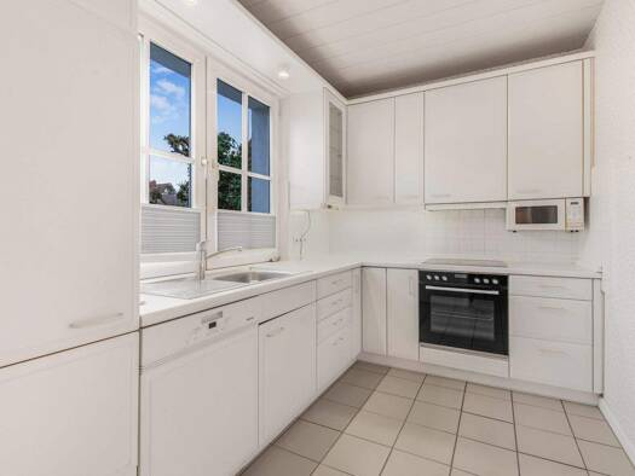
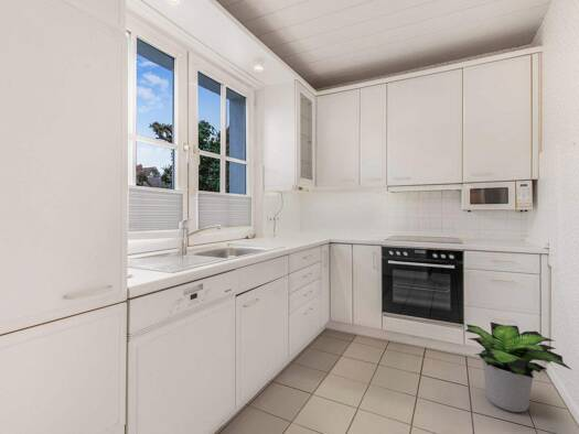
+ potted plant [464,321,573,413]
